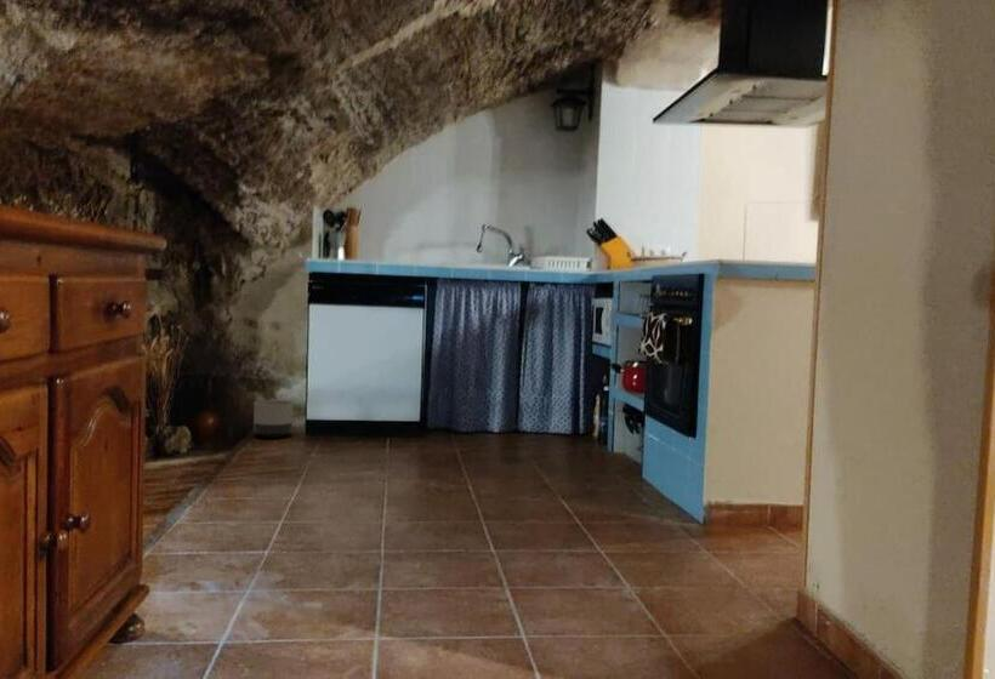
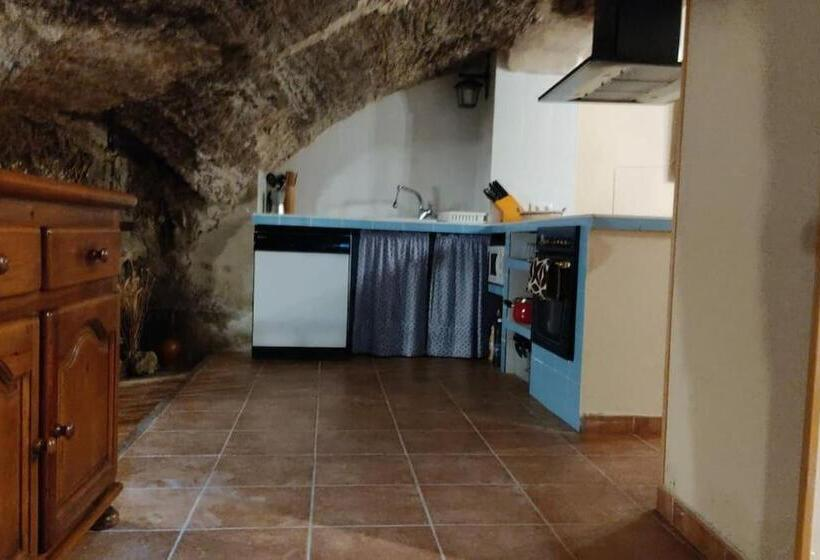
- planter [252,399,294,439]
